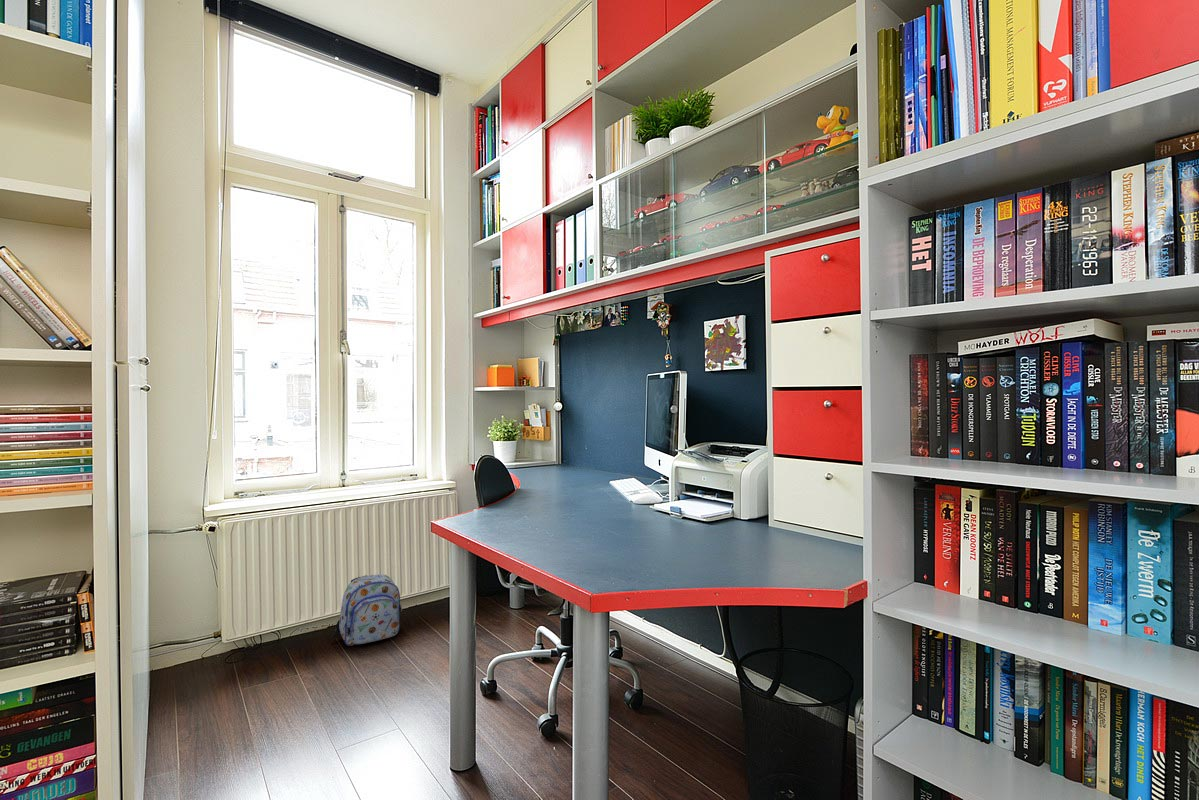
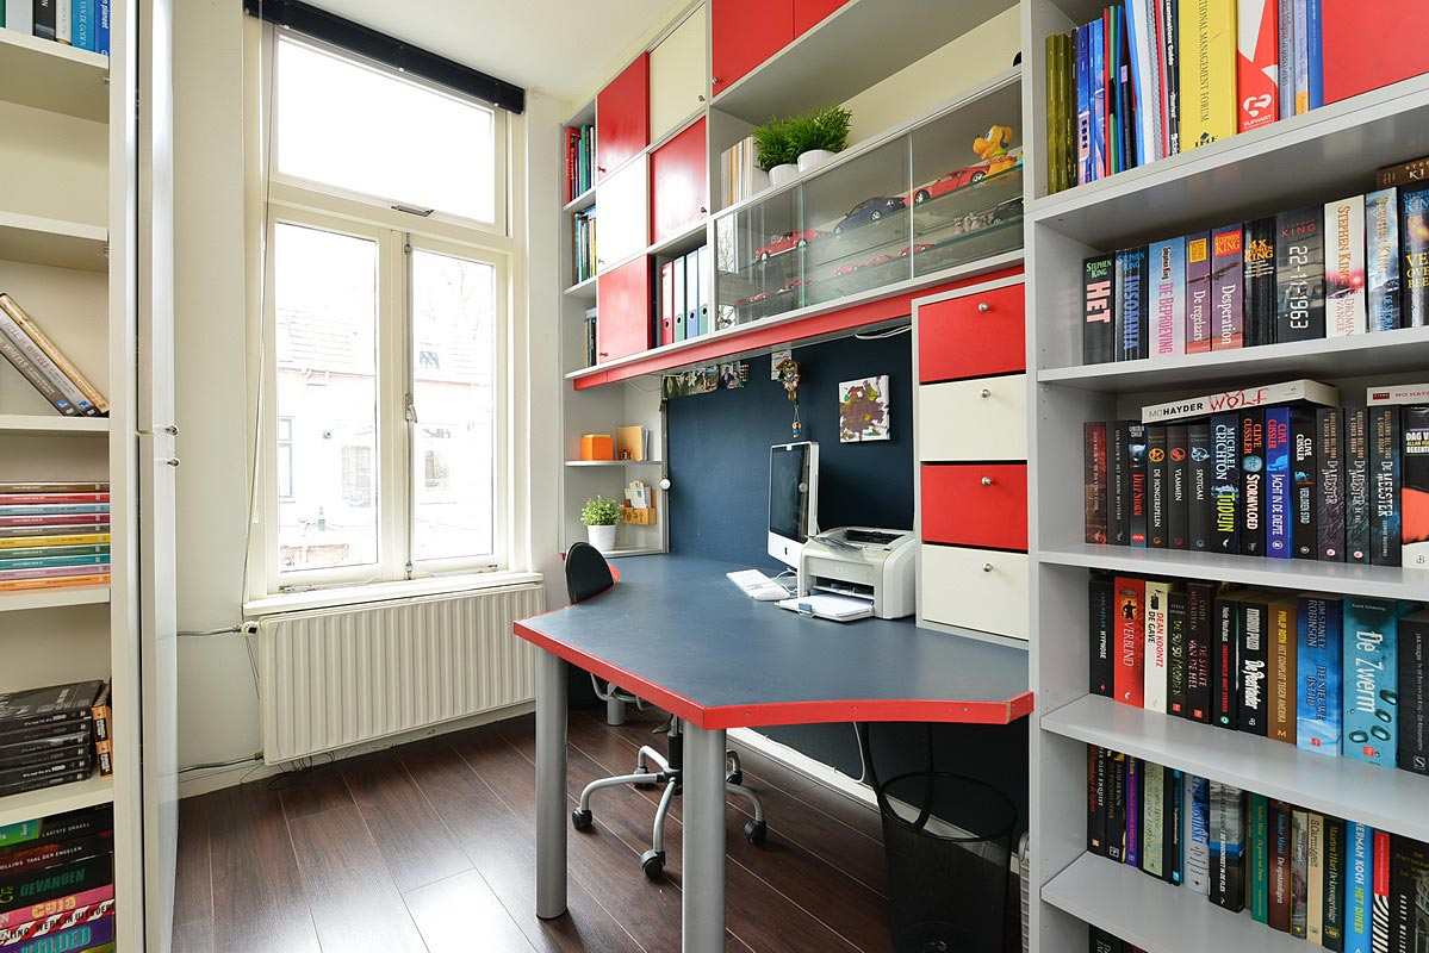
- backpack [331,574,403,647]
